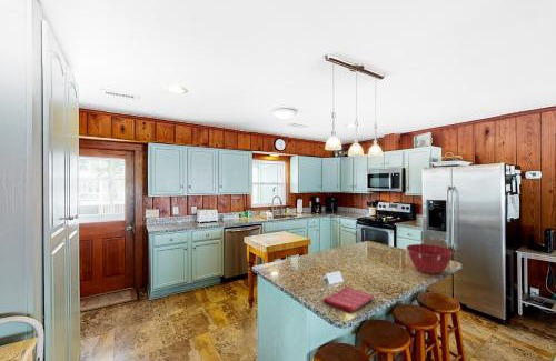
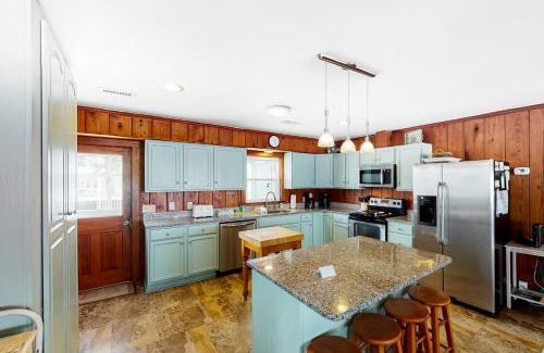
- mixing bowl [405,243,454,274]
- dish towel [322,285,375,314]
